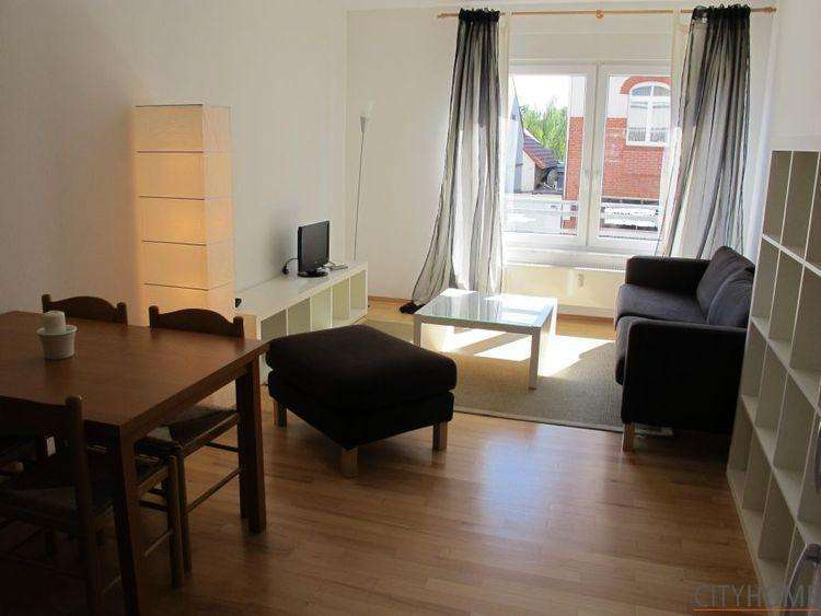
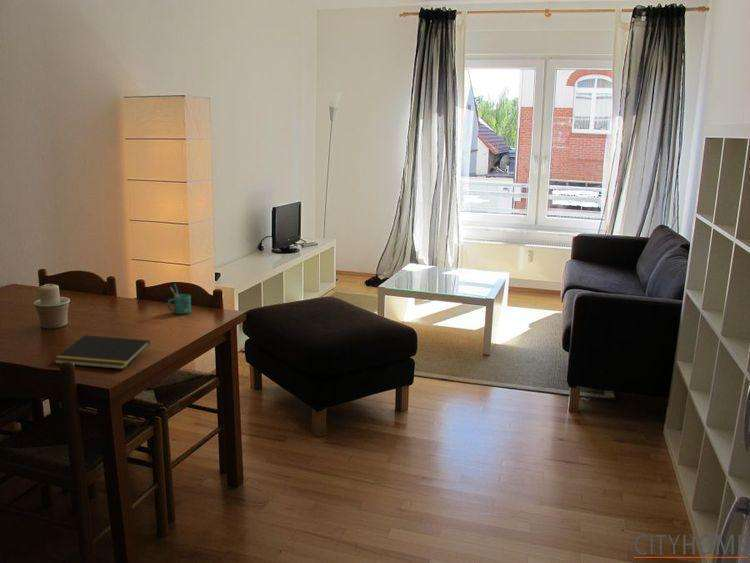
+ notepad [52,334,151,370]
+ mug [166,283,192,315]
